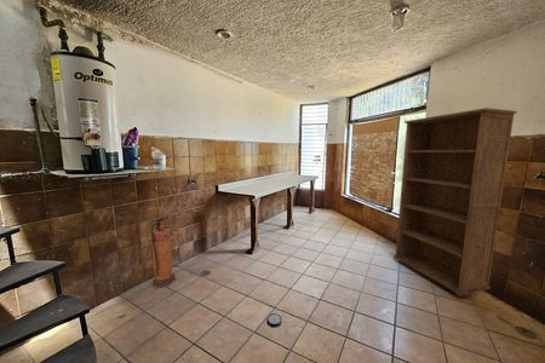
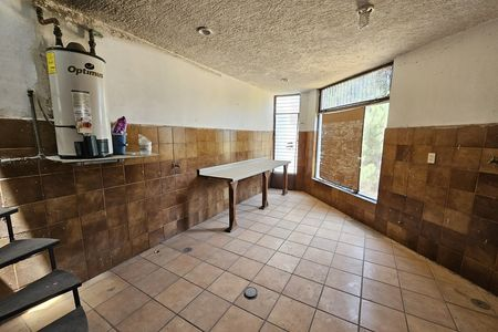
- fire extinguisher [150,217,177,288]
- bookcase [392,106,517,298]
